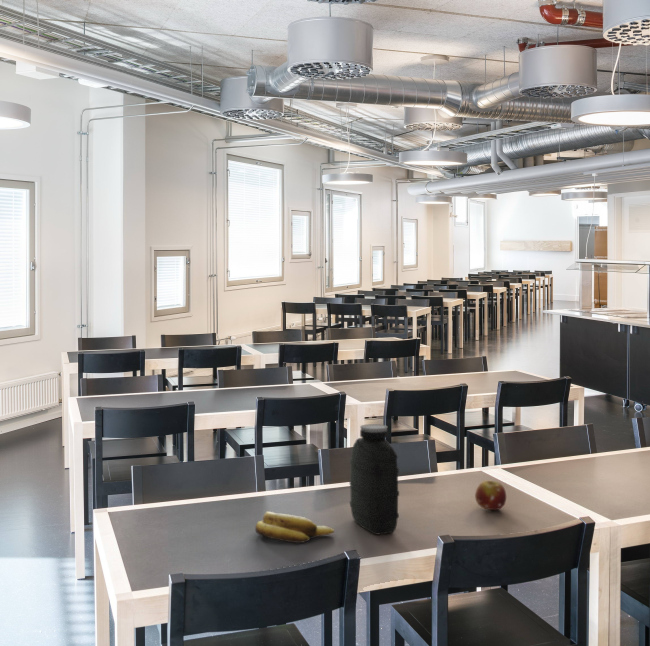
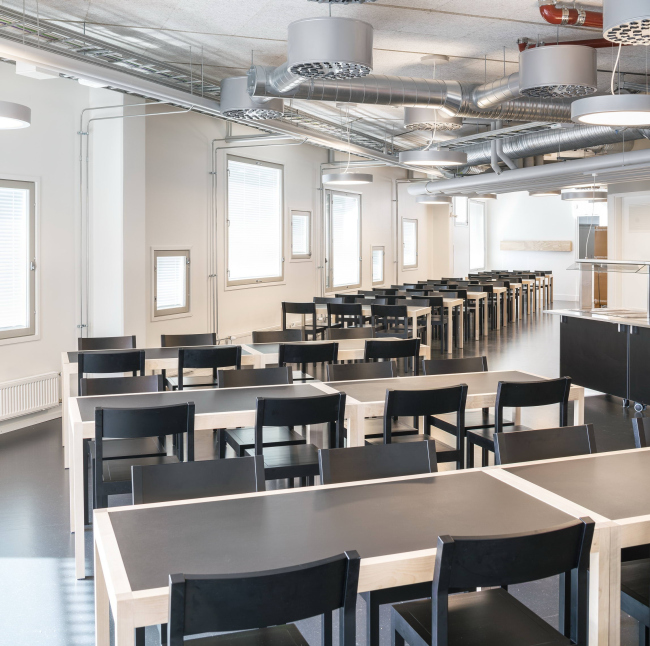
- fruit [474,480,507,511]
- water jug [348,423,400,535]
- banana [254,511,335,544]
